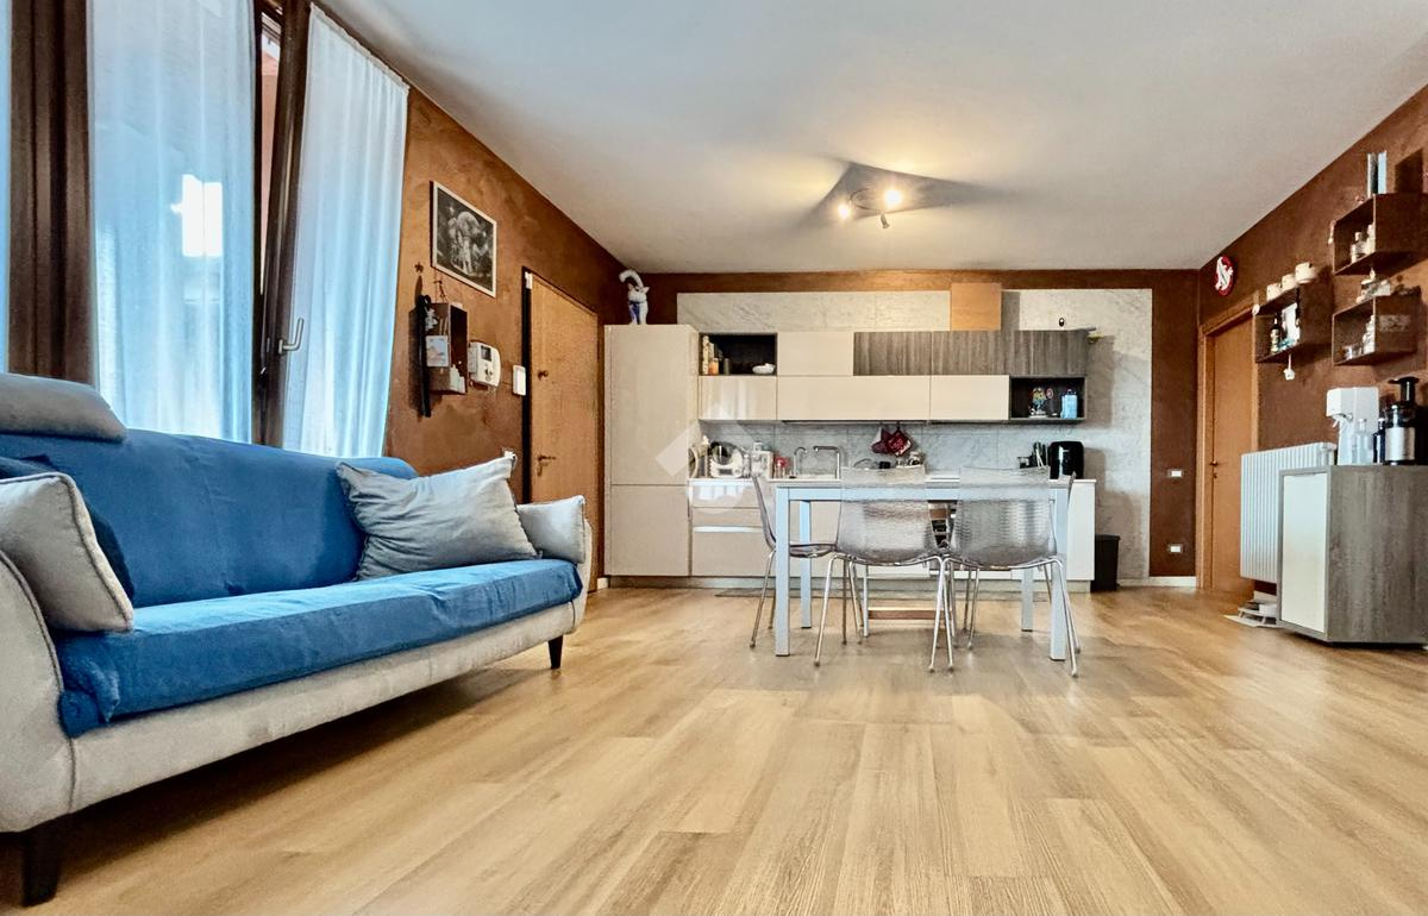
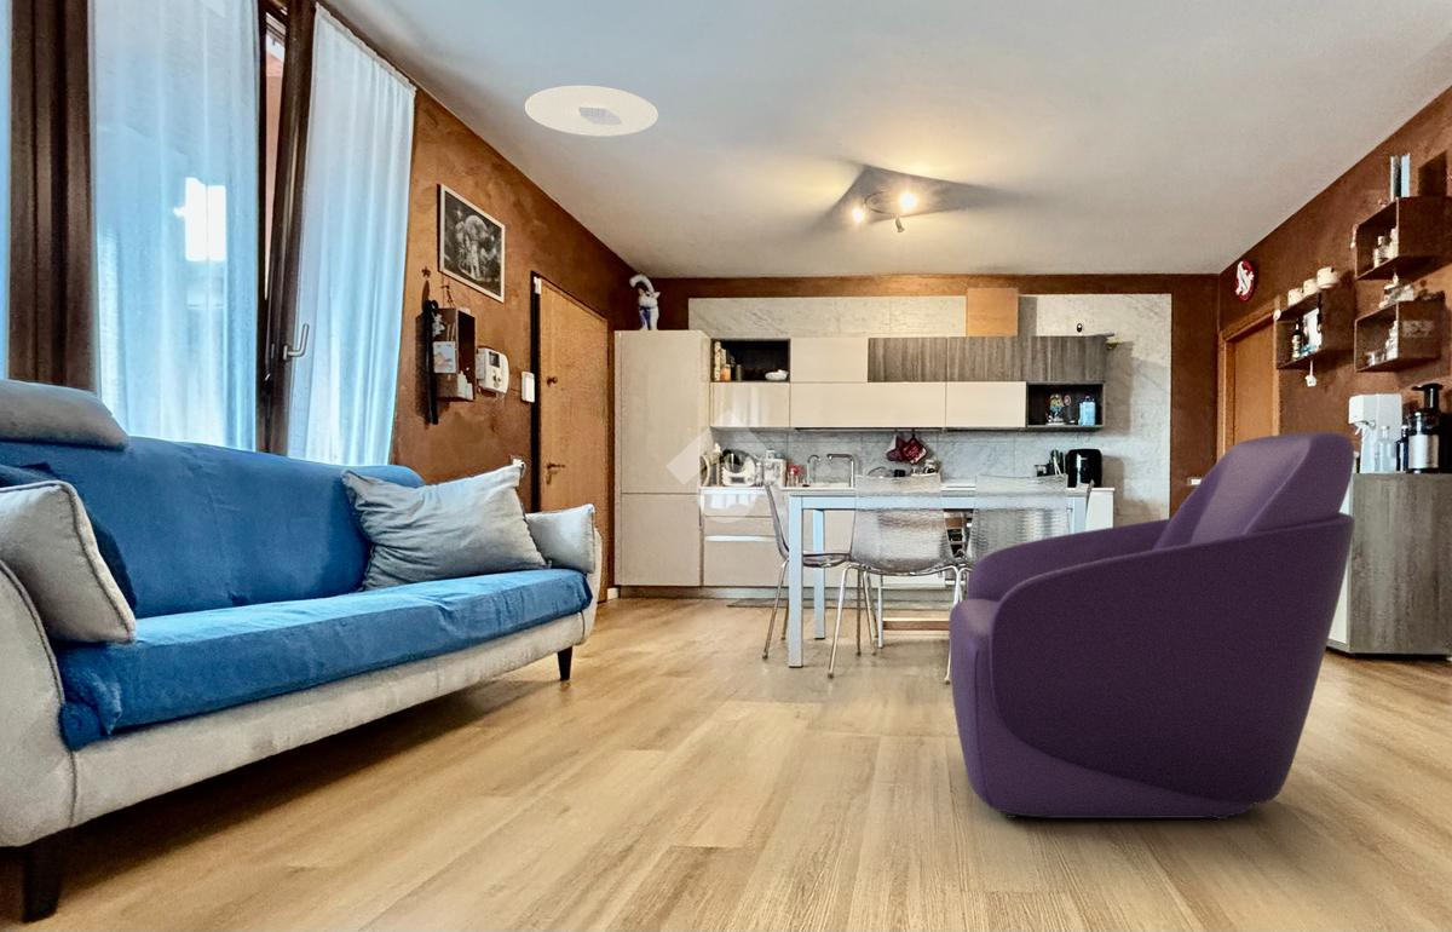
+ armchair [949,431,1356,821]
+ ceiling light [524,85,659,138]
